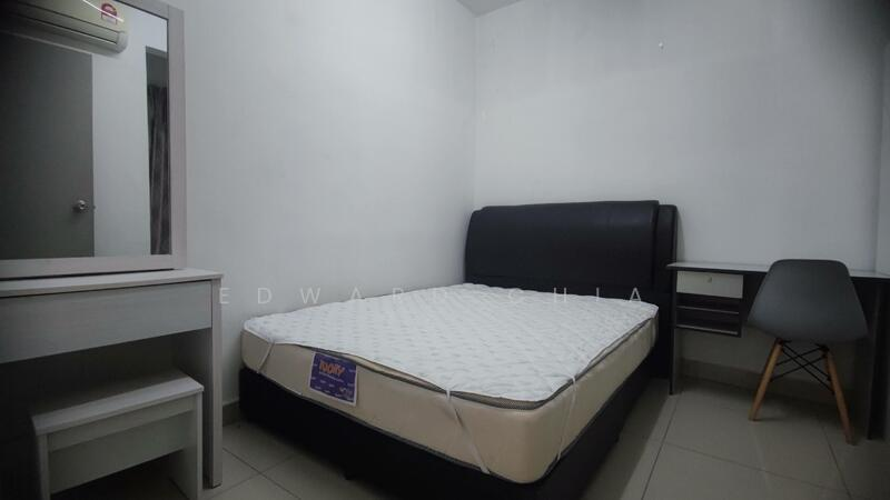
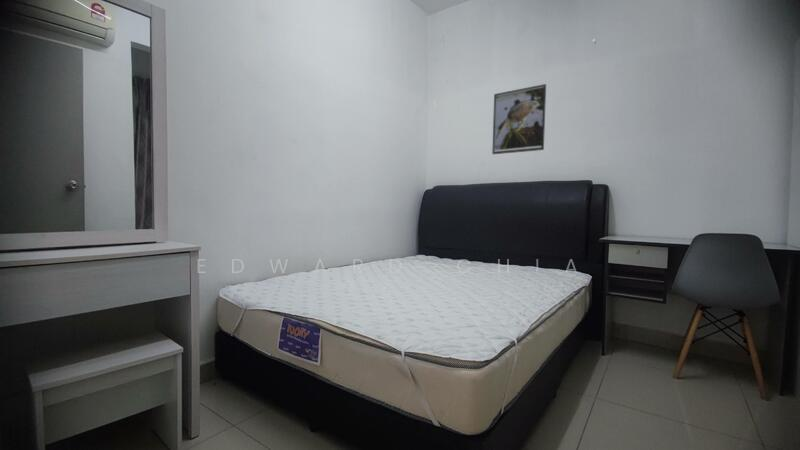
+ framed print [491,83,547,155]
